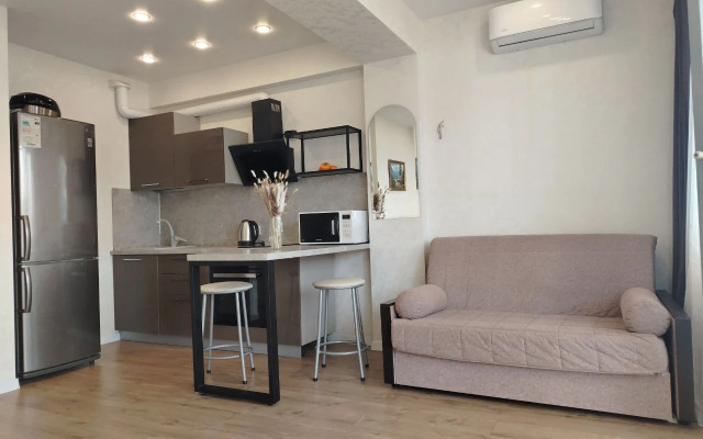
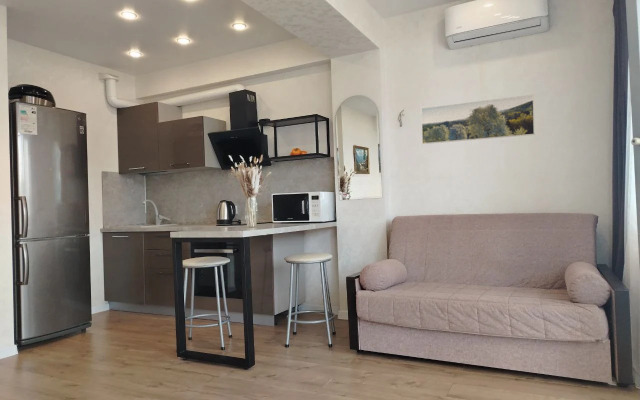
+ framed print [420,93,536,145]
